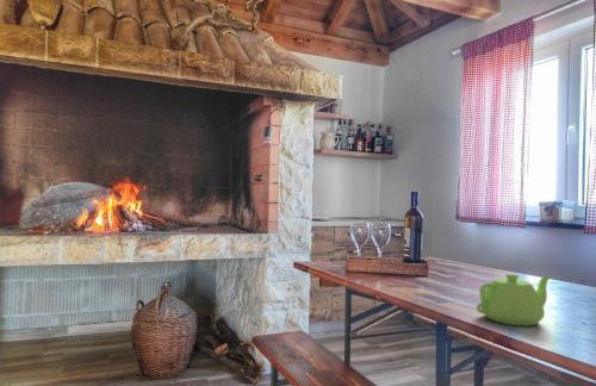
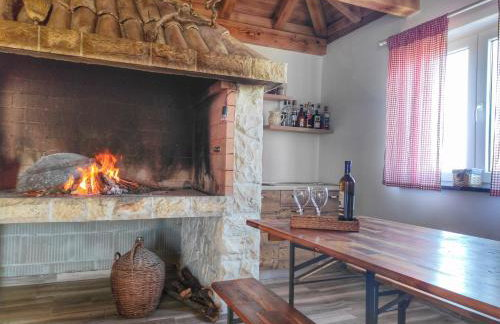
- teapot [476,273,553,326]
